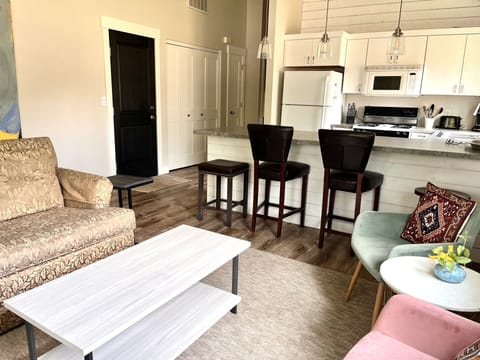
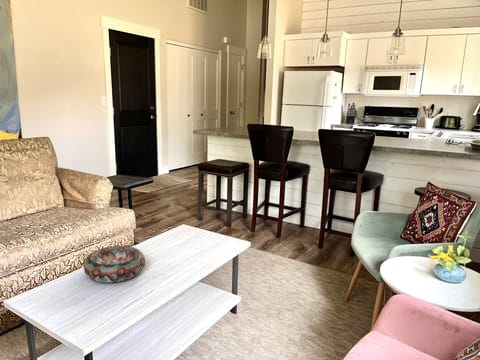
+ decorative bowl [82,245,146,284]
